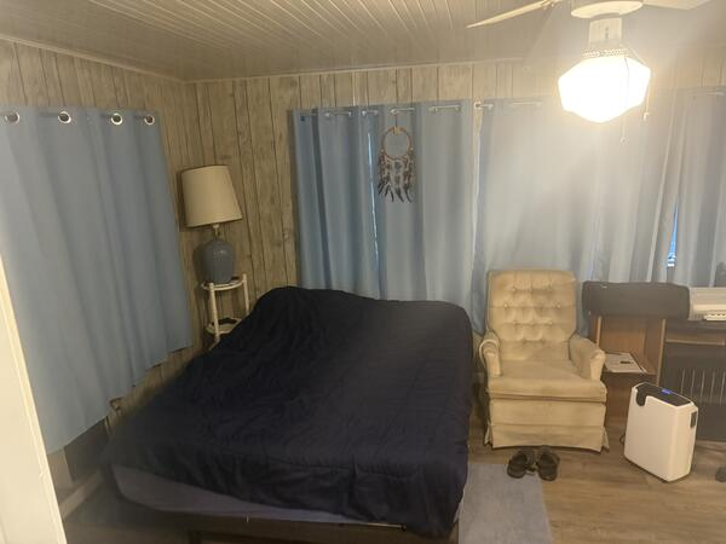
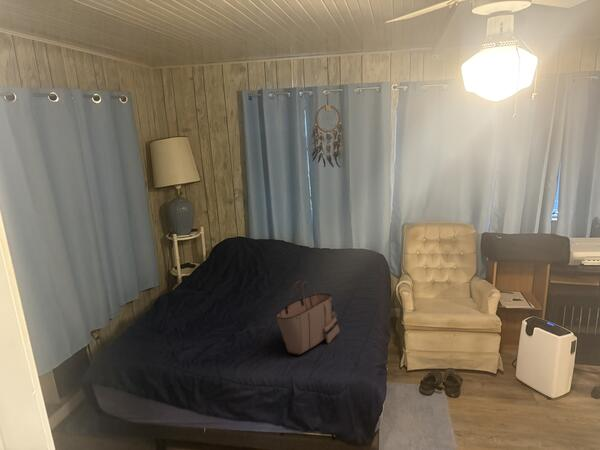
+ tote bag [275,280,341,355]
